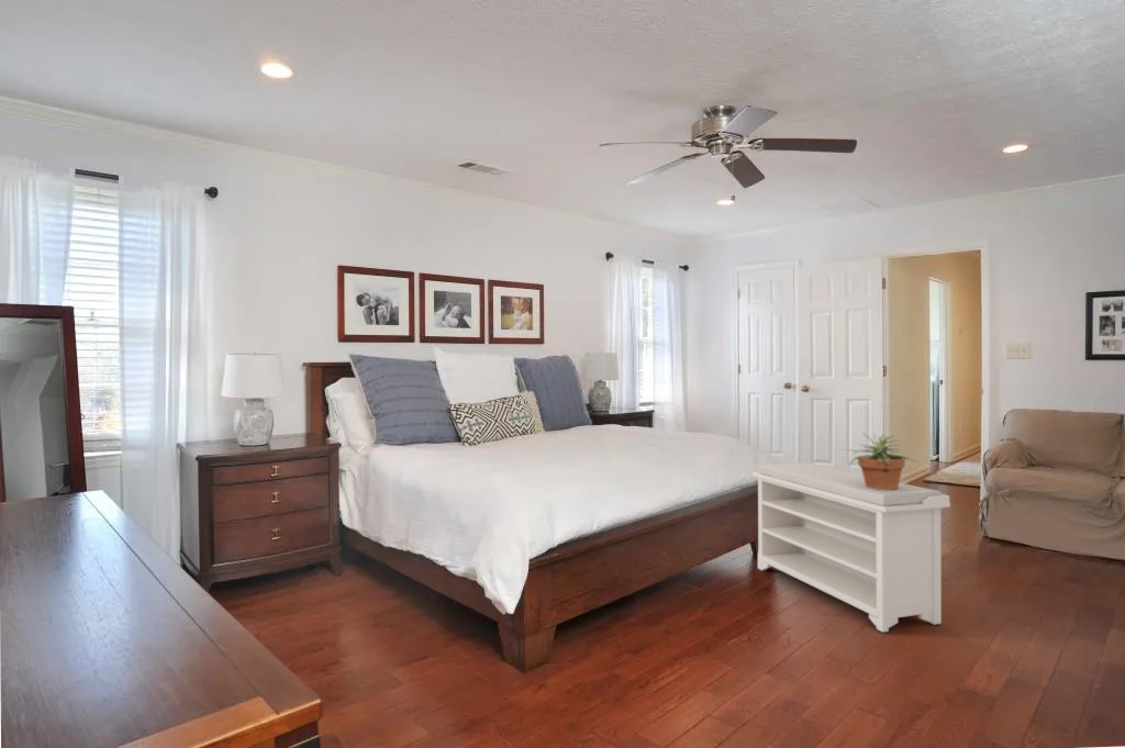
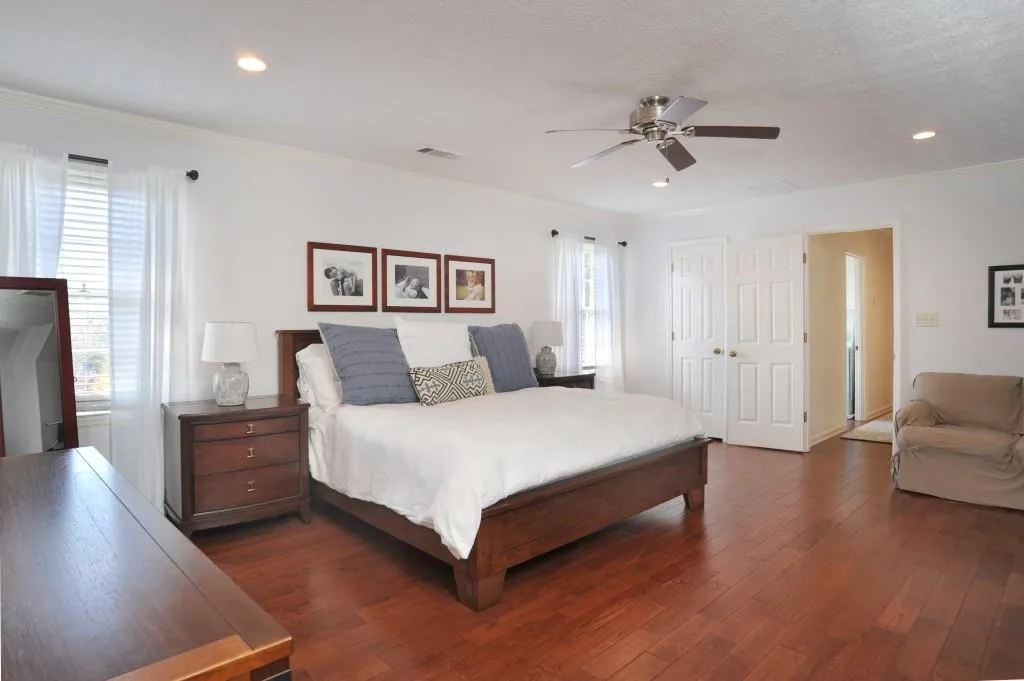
- potted plant [842,432,920,490]
- bench [751,461,951,633]
